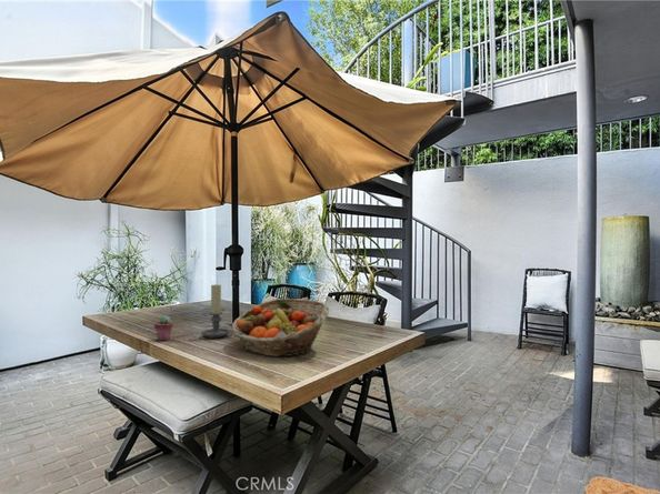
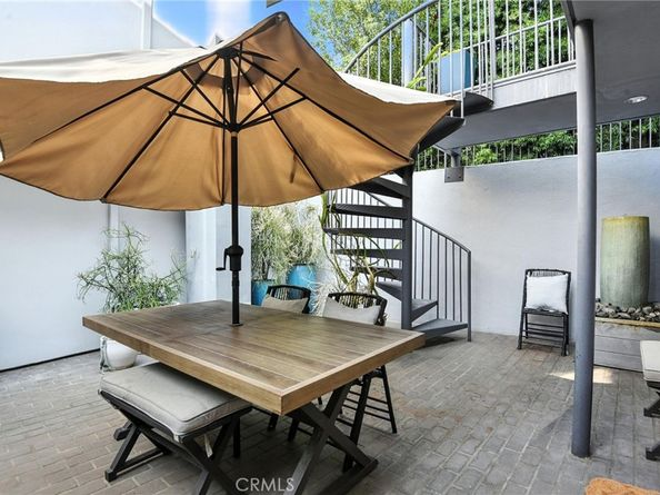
- fruit basket [231,298,330,357]
- potted succulent [153,315,174,341]
- candle holder [200,283,233,339]
